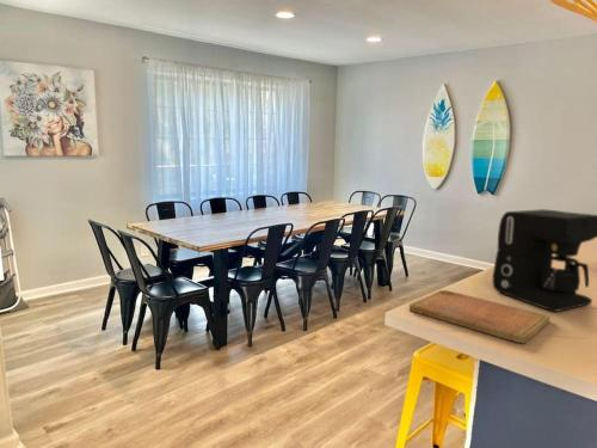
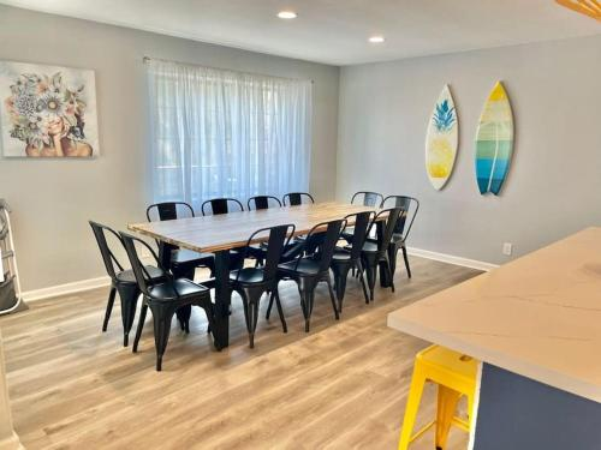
- cutting board [408,289,550,344]
- coffee maker [491,208,597,313]
